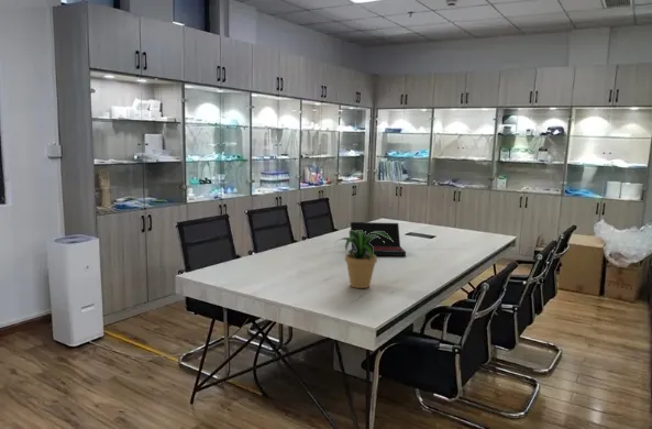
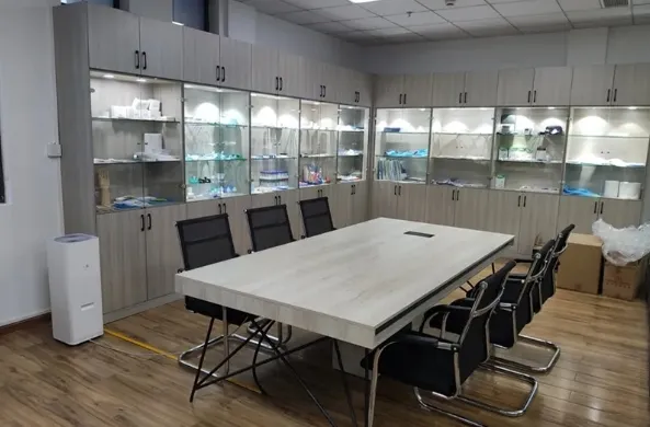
- laptop [350,221,407,257]
- potted plant [335,229,394,289]
